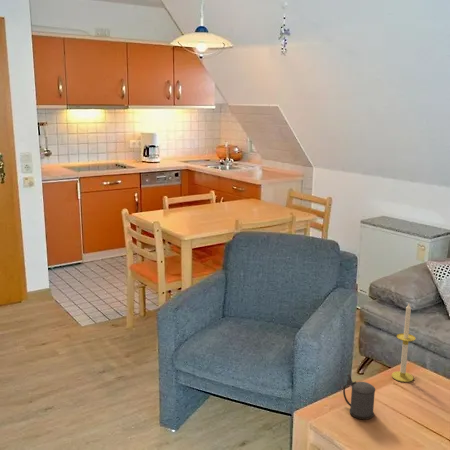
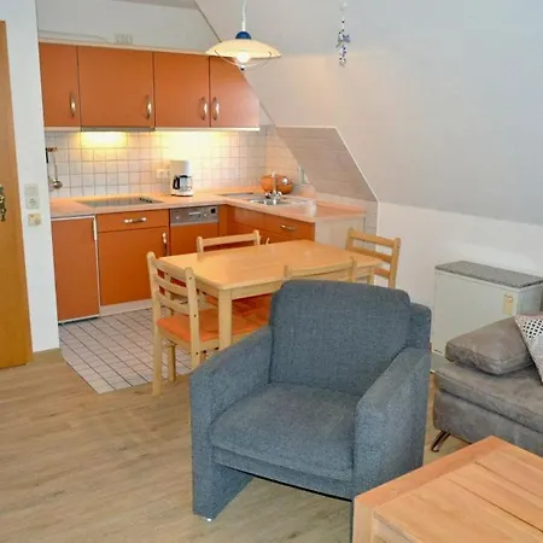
- candle [391,303,416,383]
- beer stein [342,373,376,421]
